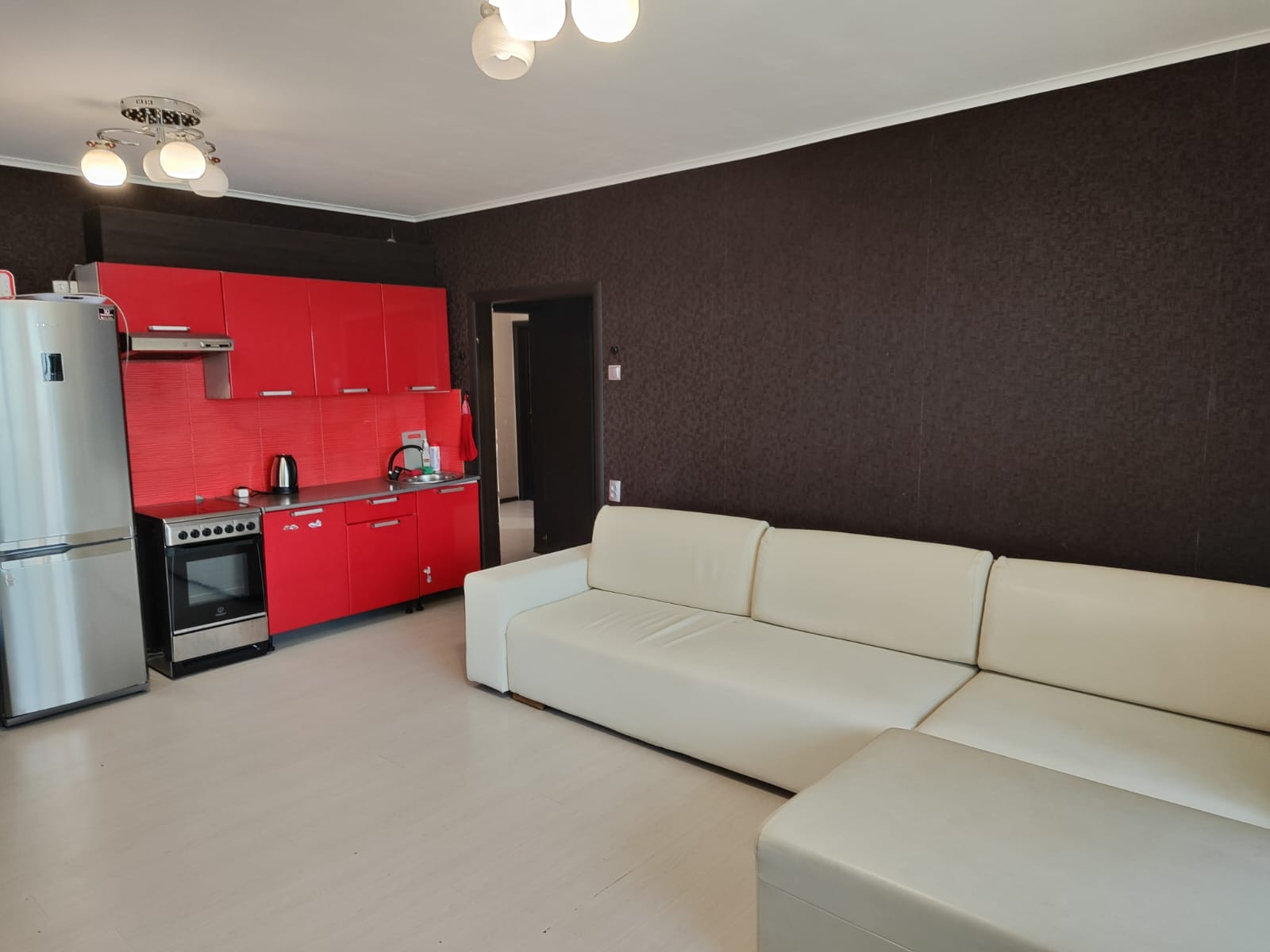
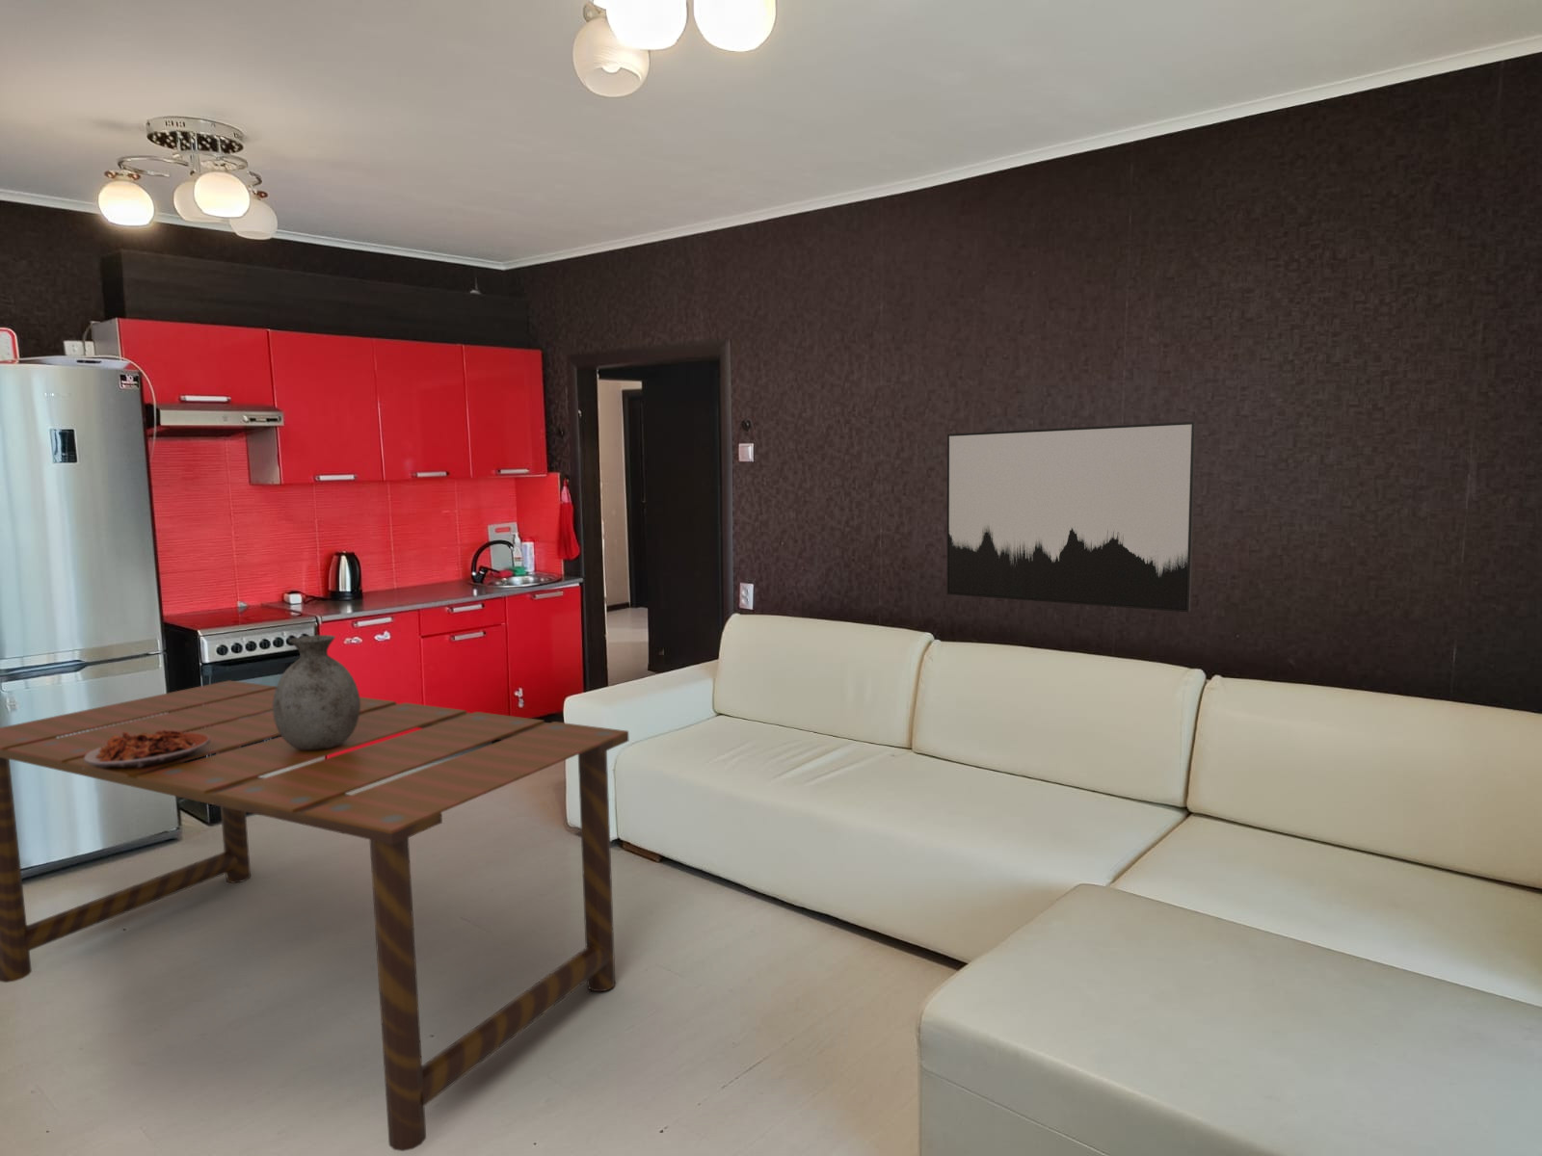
+ vase [273,634,361,750]
+ dining table [0,679,629,1152]
+ wall art [946,421,1197,613]
+ food plate [83,730,210,769]
